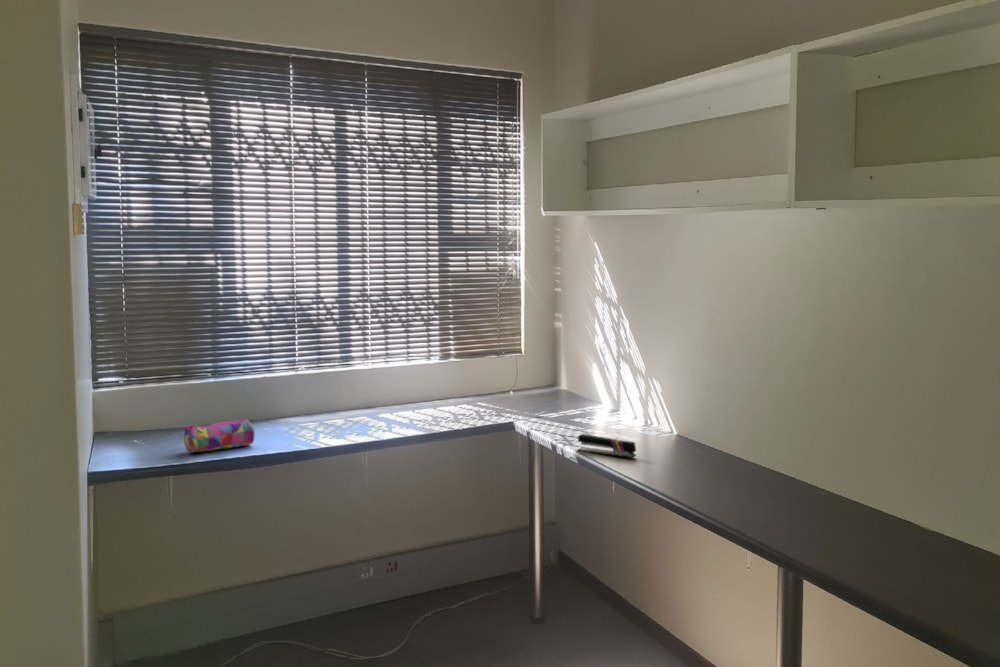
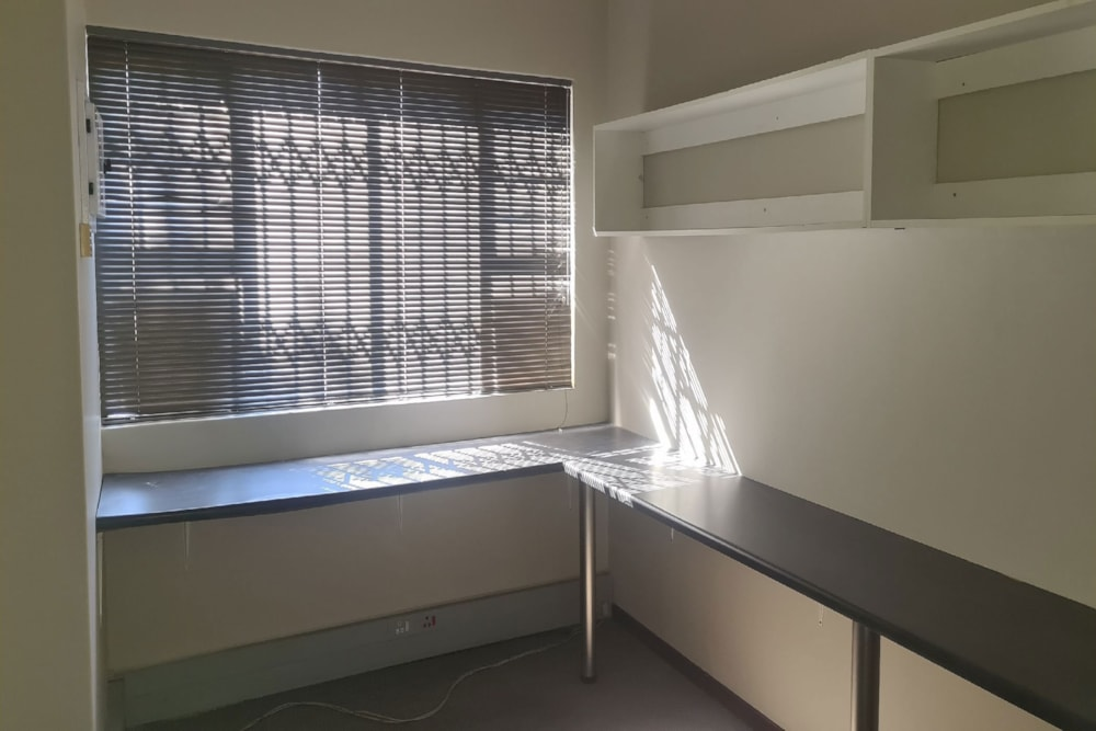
- stapler [577,433,637,459]
- pencil case [183,418,256,454]
